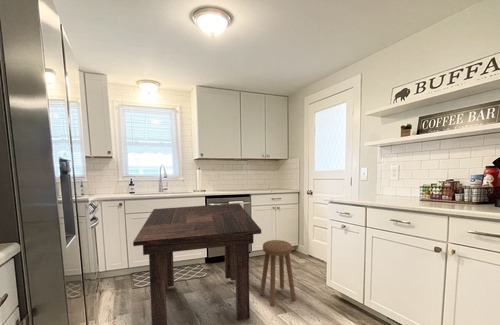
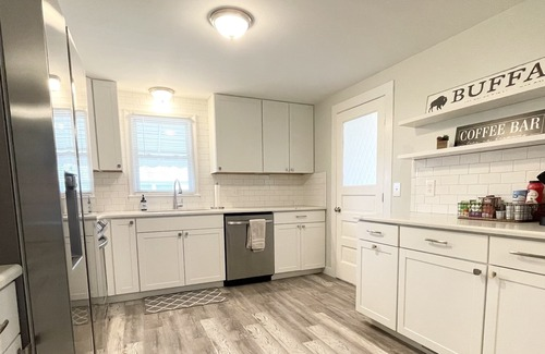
- stool [259,239,297,308]
- dining table [132,202,262,325]
